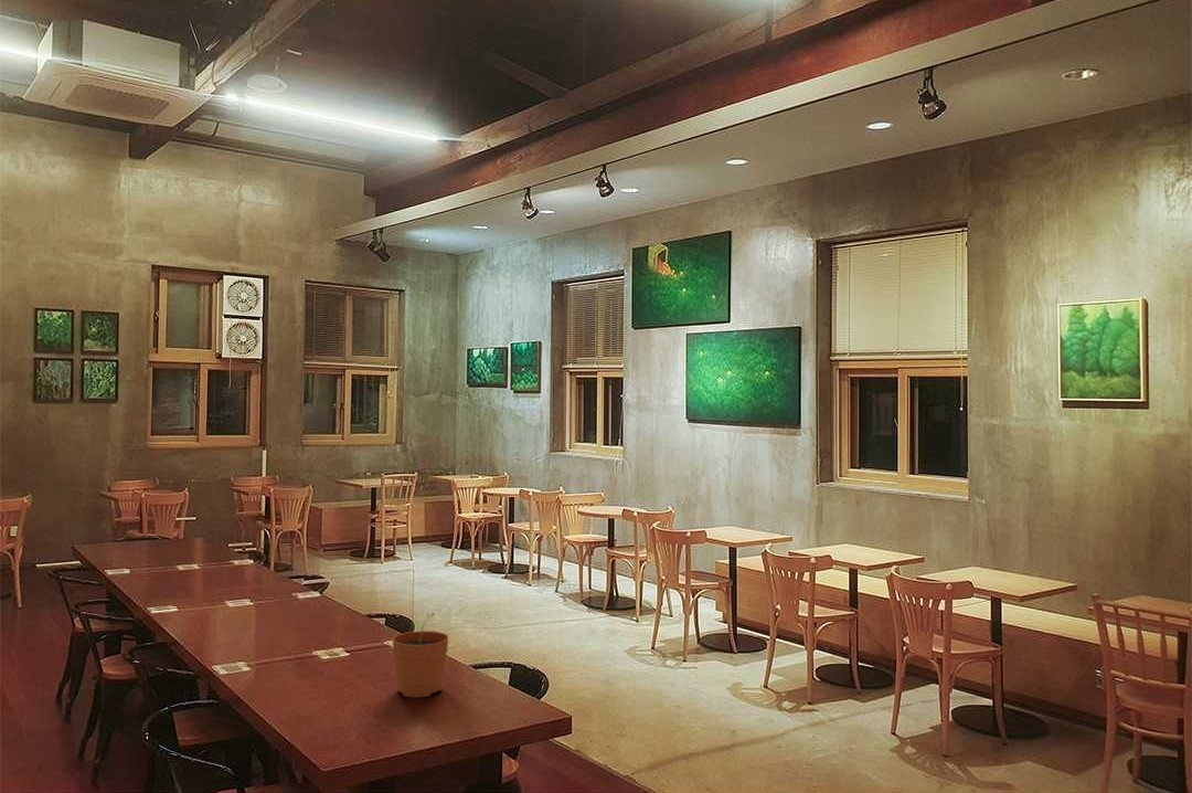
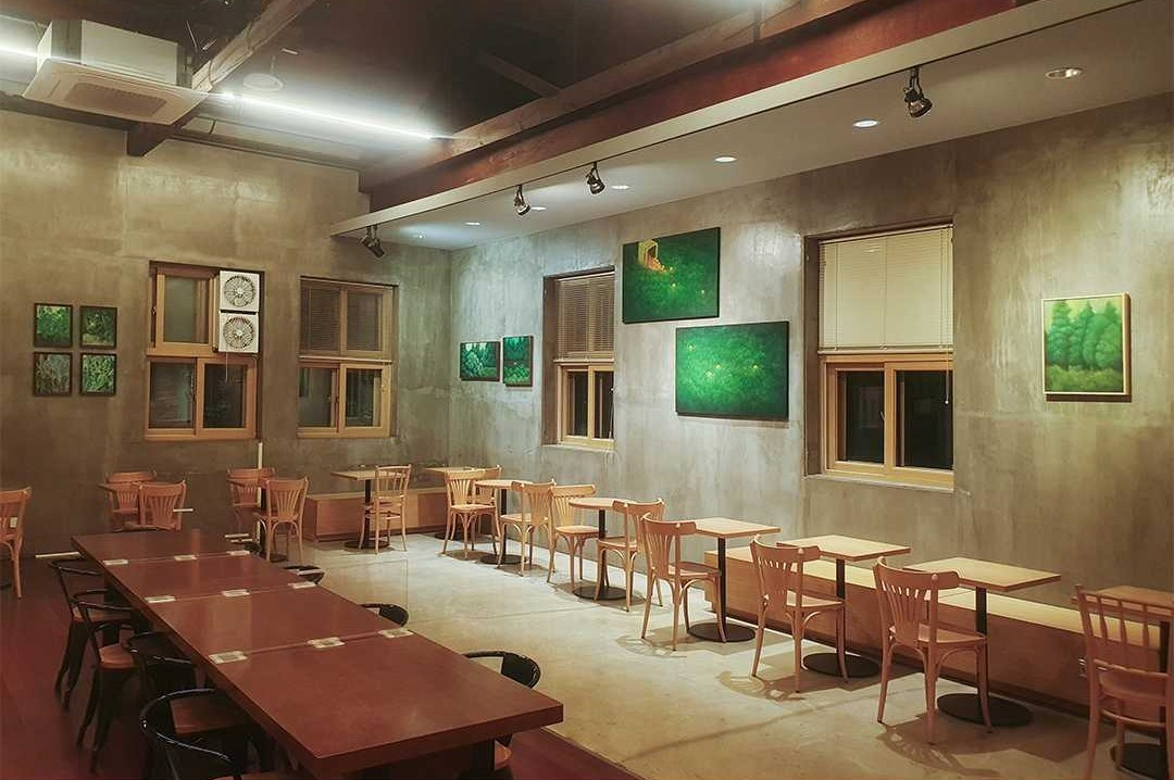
- plant pot [391,612,450,698]
